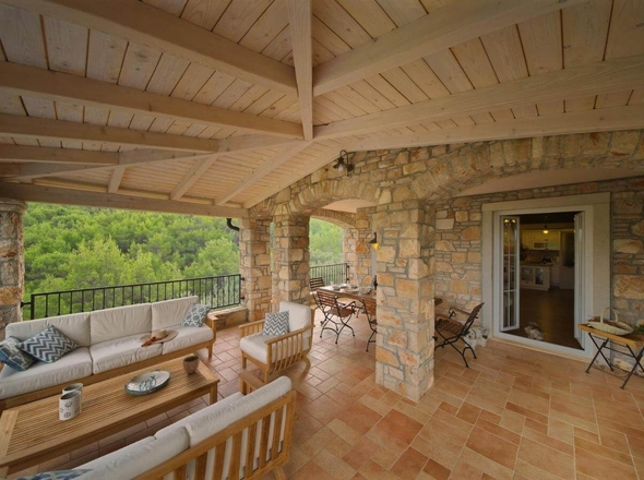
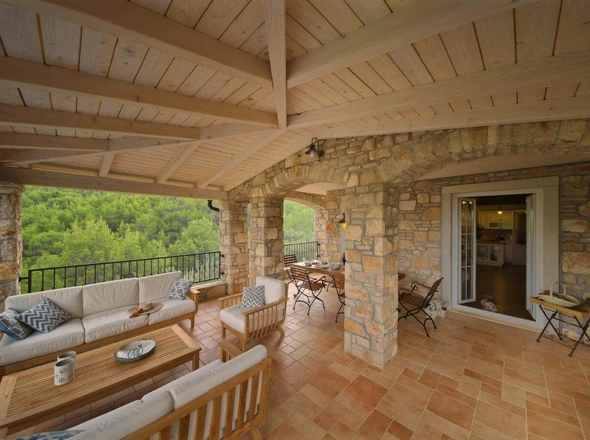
- decorative bowl [181,353,201,374]
